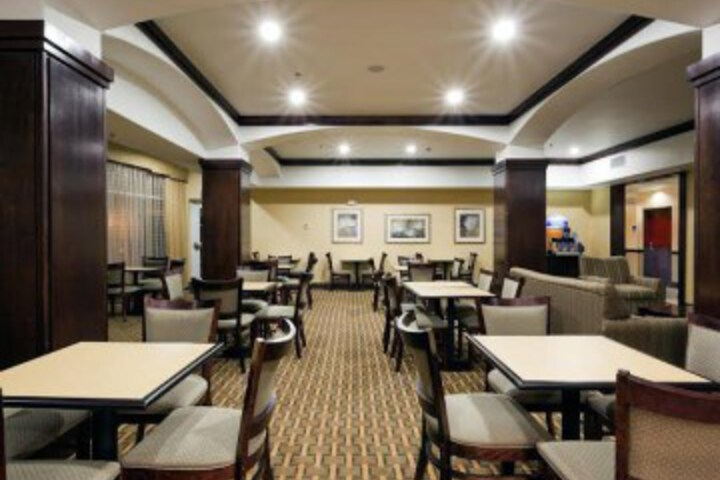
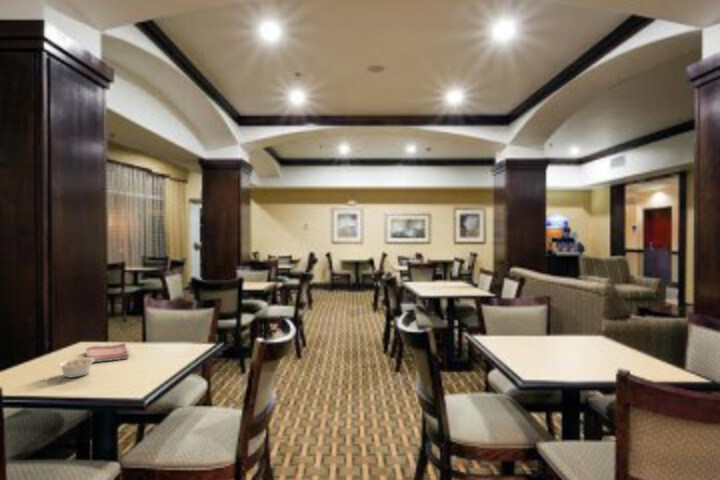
+ legume [57,357,94,379]
+ dish towel [85,342,130,363]
